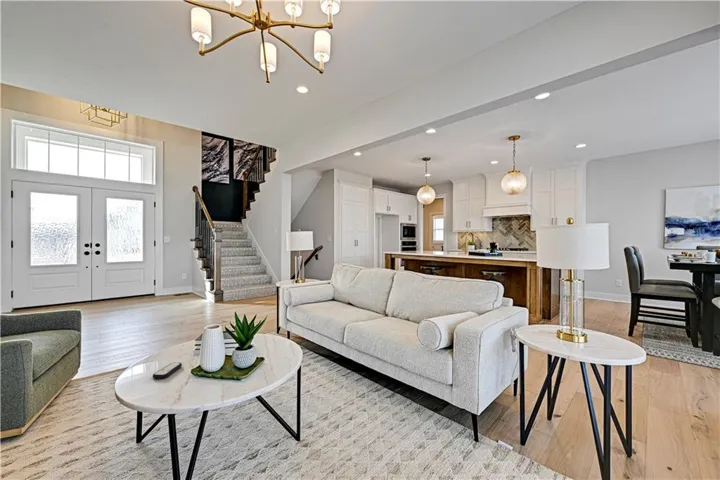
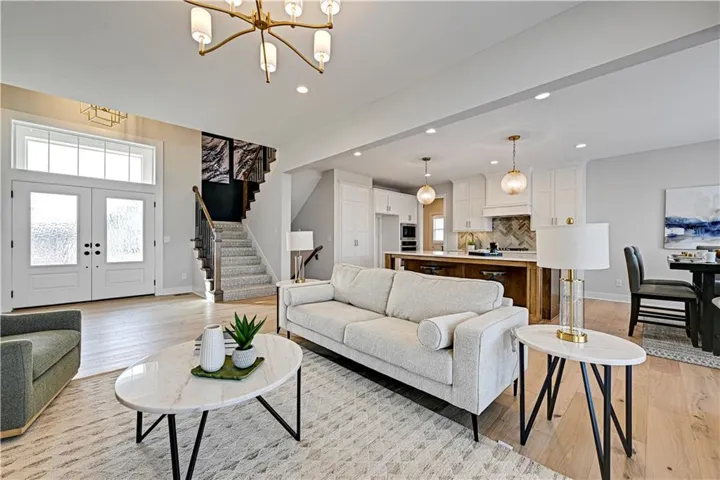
- remote control [152,361,183,380]
